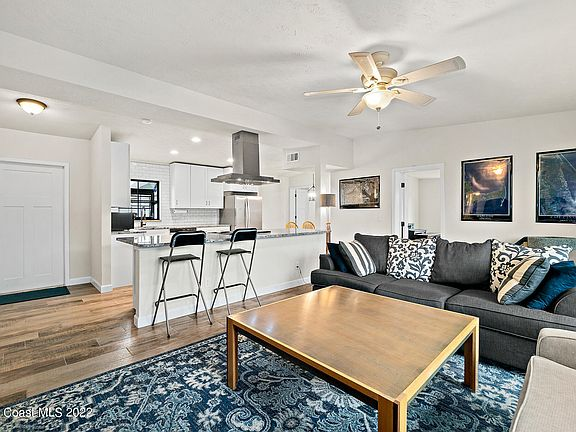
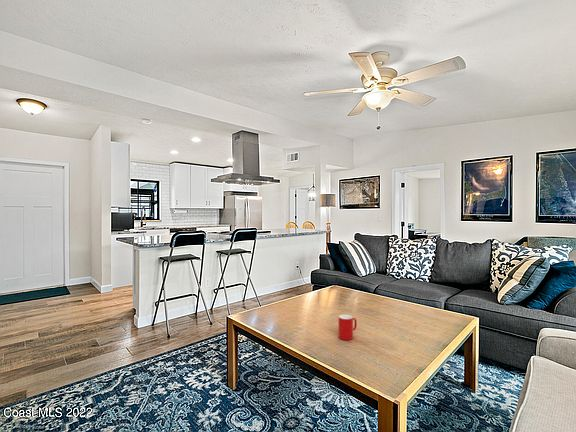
+ cup [337,314,358,341]
